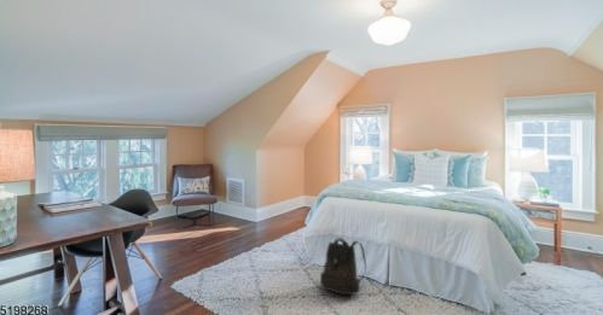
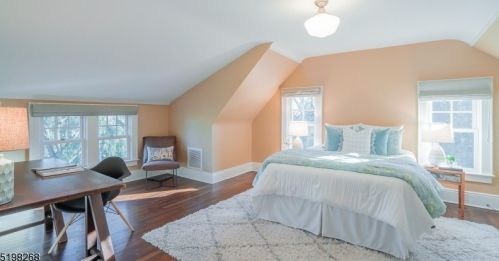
- backpack [319,237,367,296]
